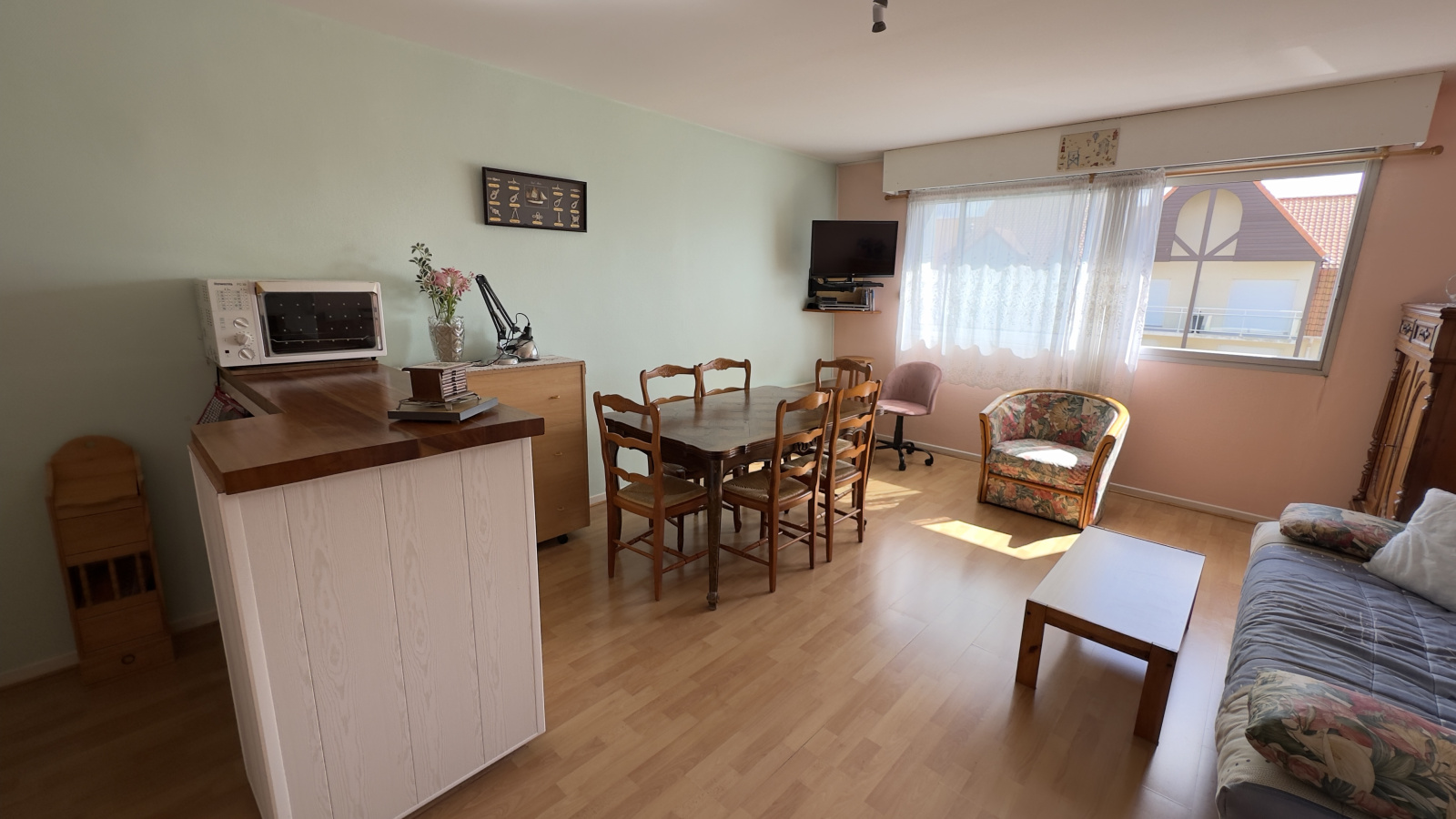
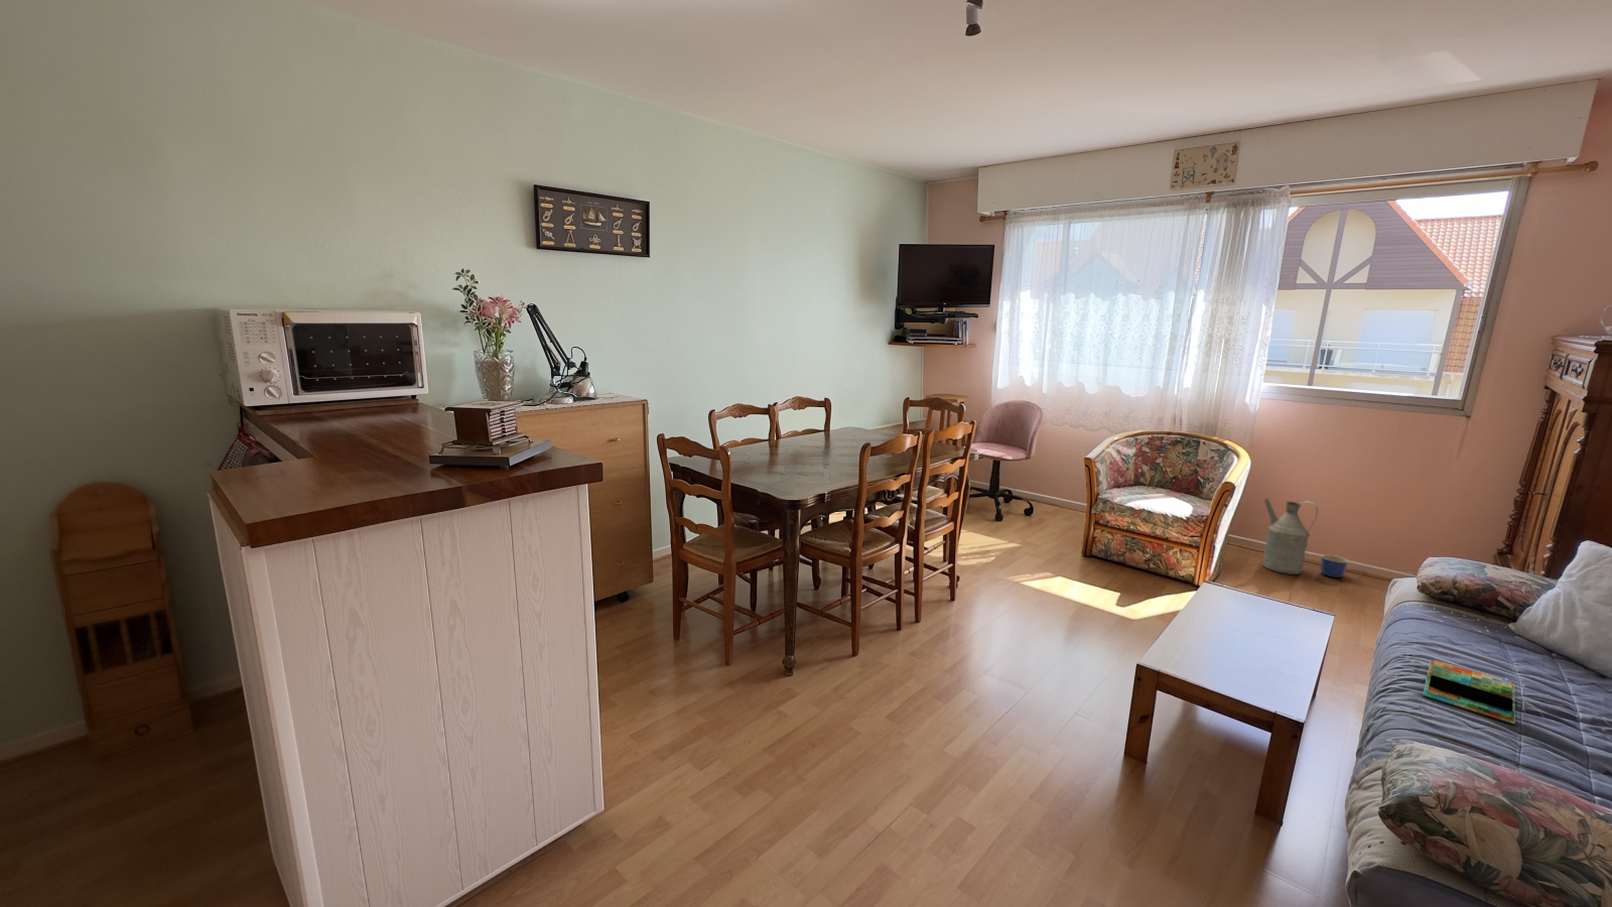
+ watering can [1261,497,1319,576]
+ book [1422,659,1517,724]
+ planter [1319,554,1348,578]
